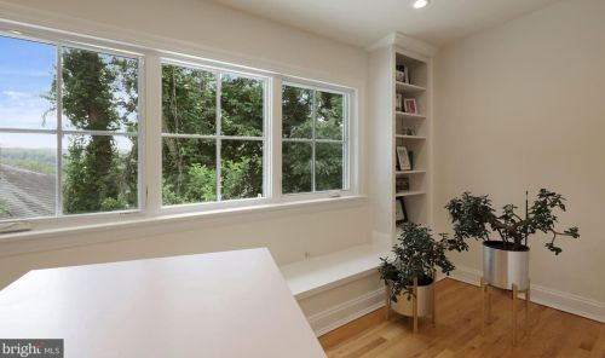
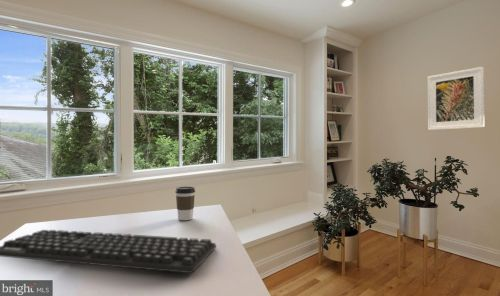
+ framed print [426,66,486,131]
+ coffee cup [174,186,196,221]
+ keyboard [0,229,217,274]
